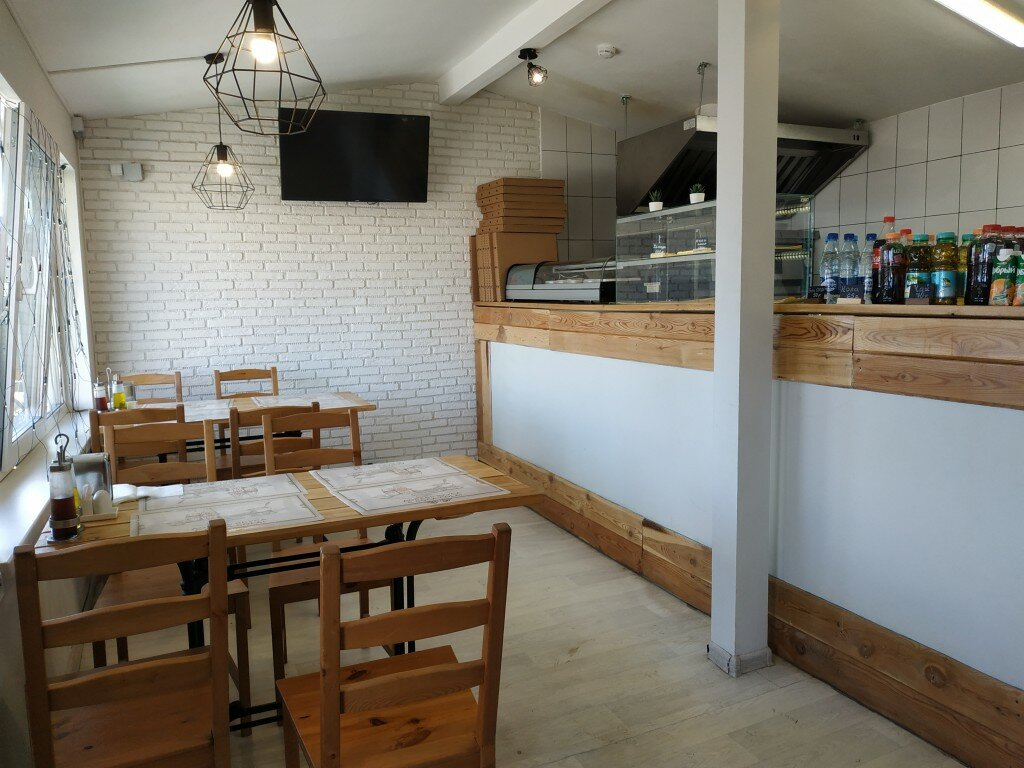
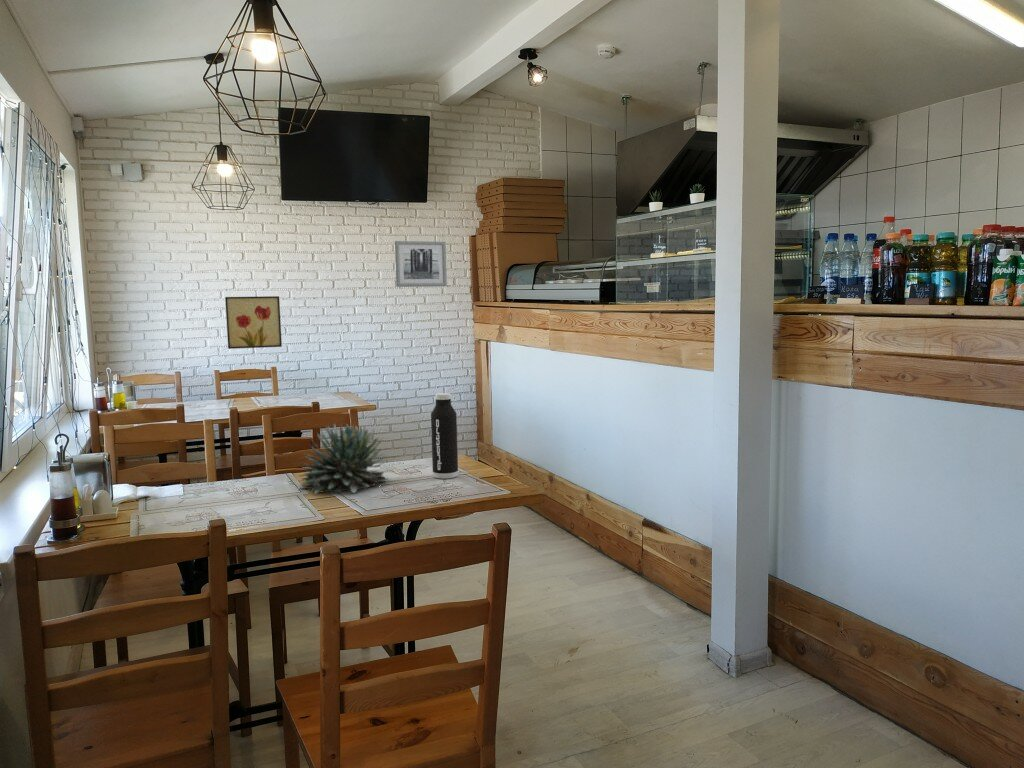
+ succulent plant [297,422,390,495]
+ wall art [394,240,448,288]
+ wall art [224,295,283,350]
+ water bottle [430,392,459,480]
